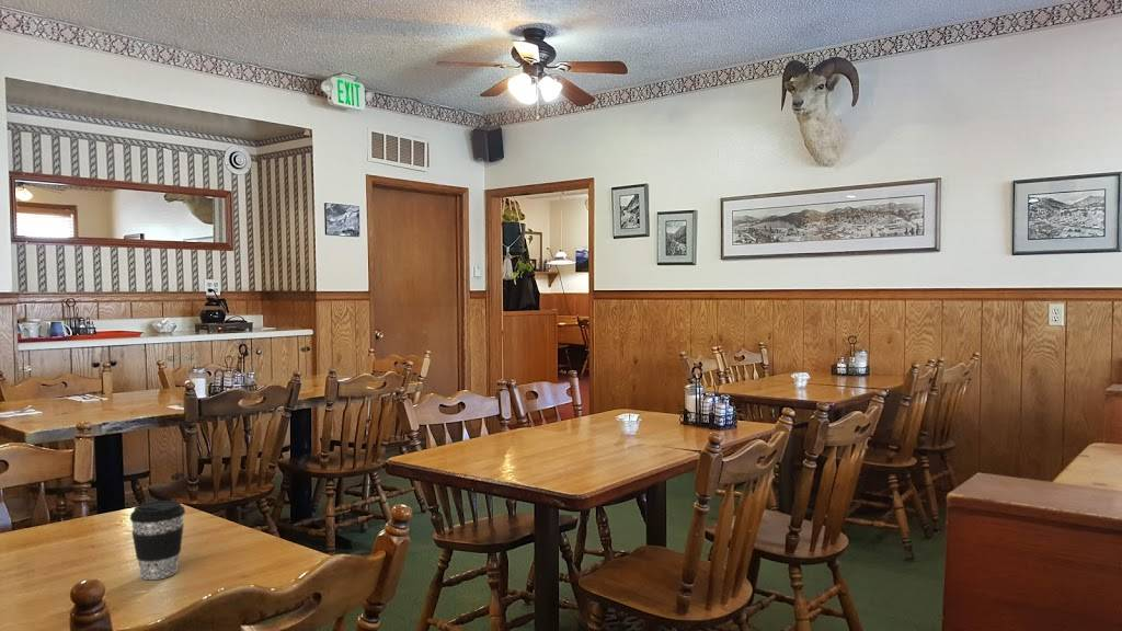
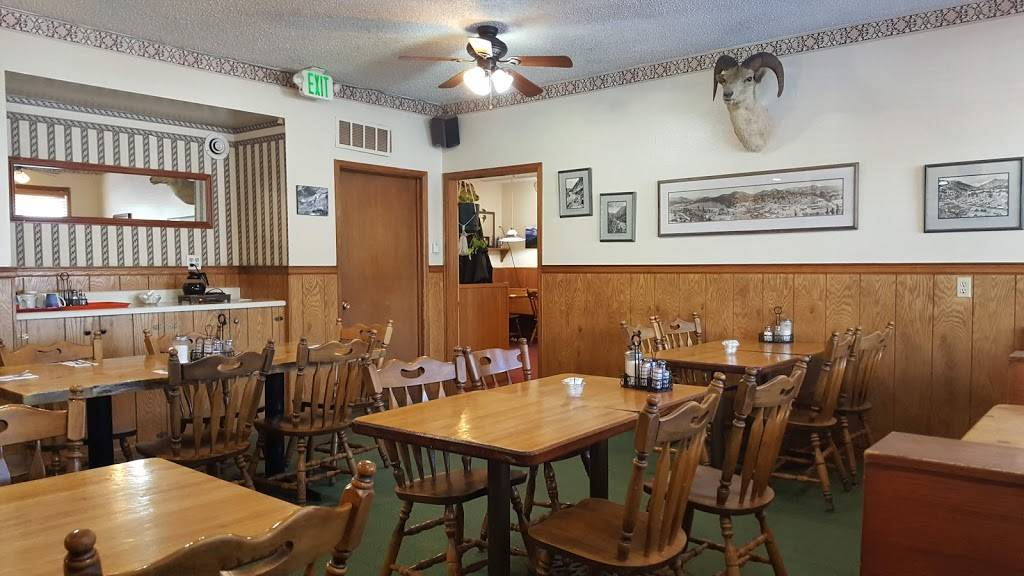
- coffee cup [129,500,186,581]
